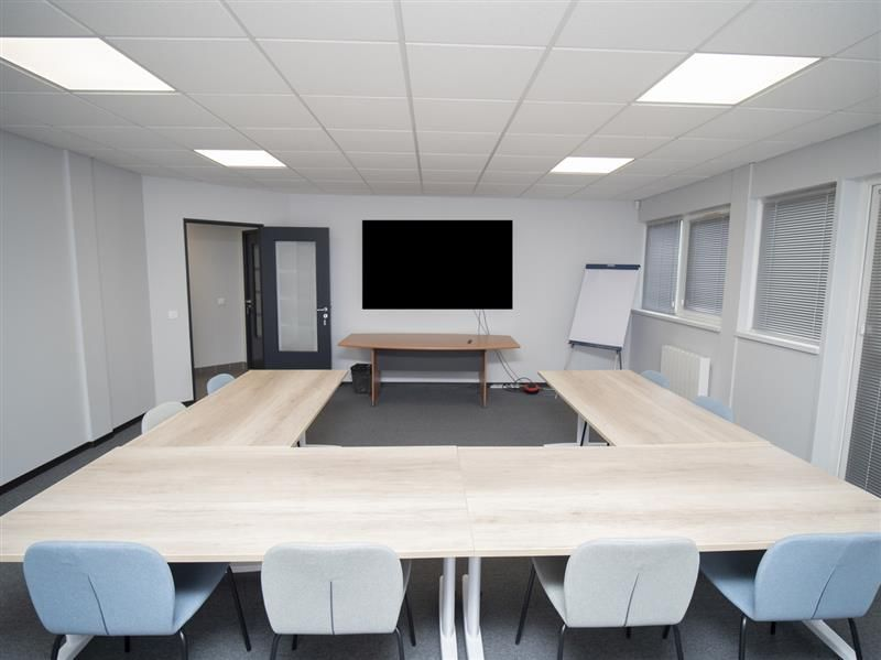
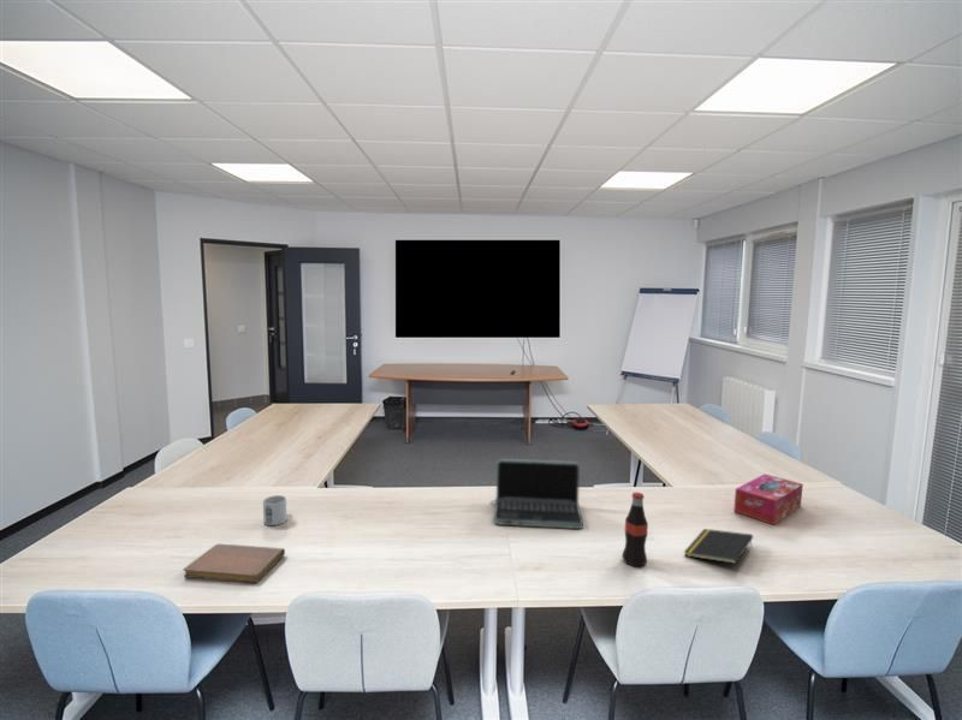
+ bottle [620,492,649,567]
+ notebook [183,542,286,584]
+ tissue box [732,472,804,525]
+ laptop [489,458,584,530]
+ mug [262,494,287,526]
+ notepad [683,528,754,565]
